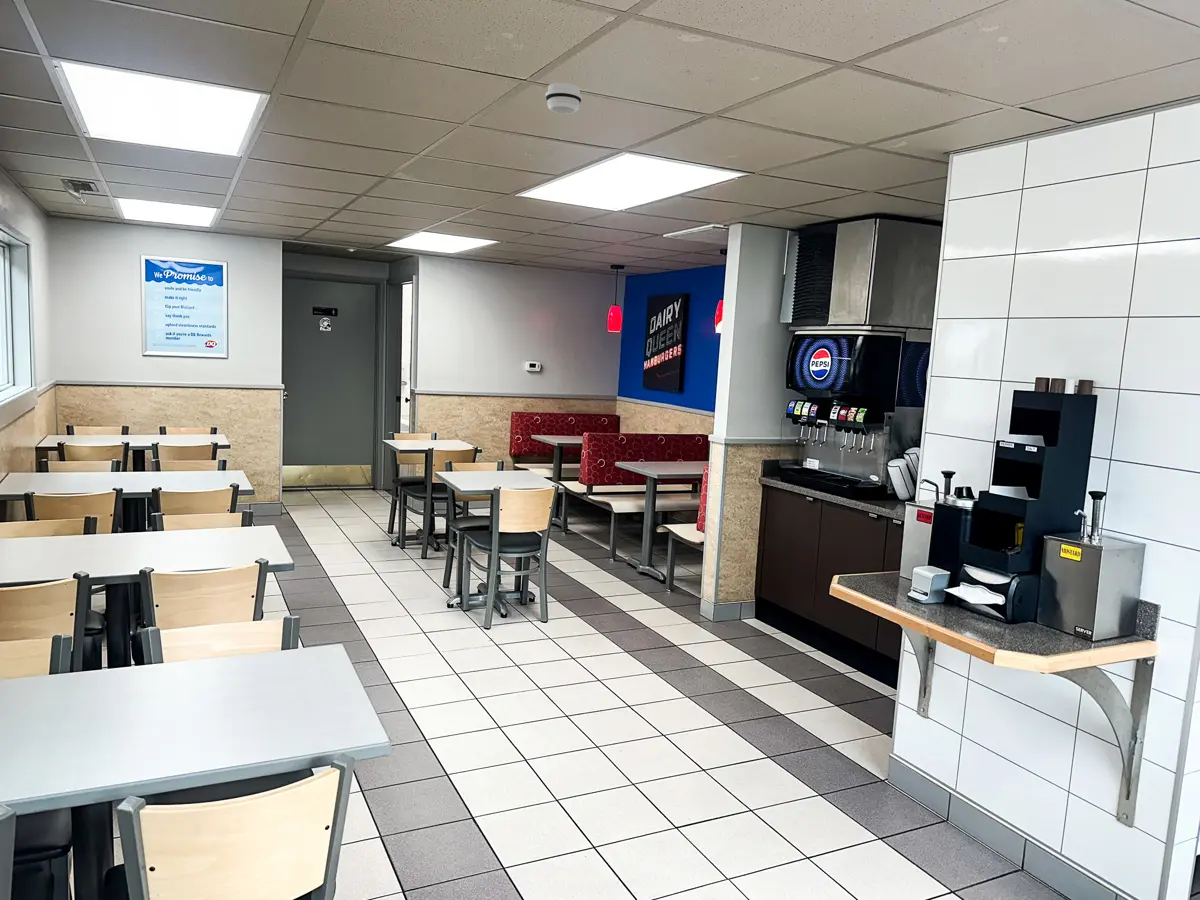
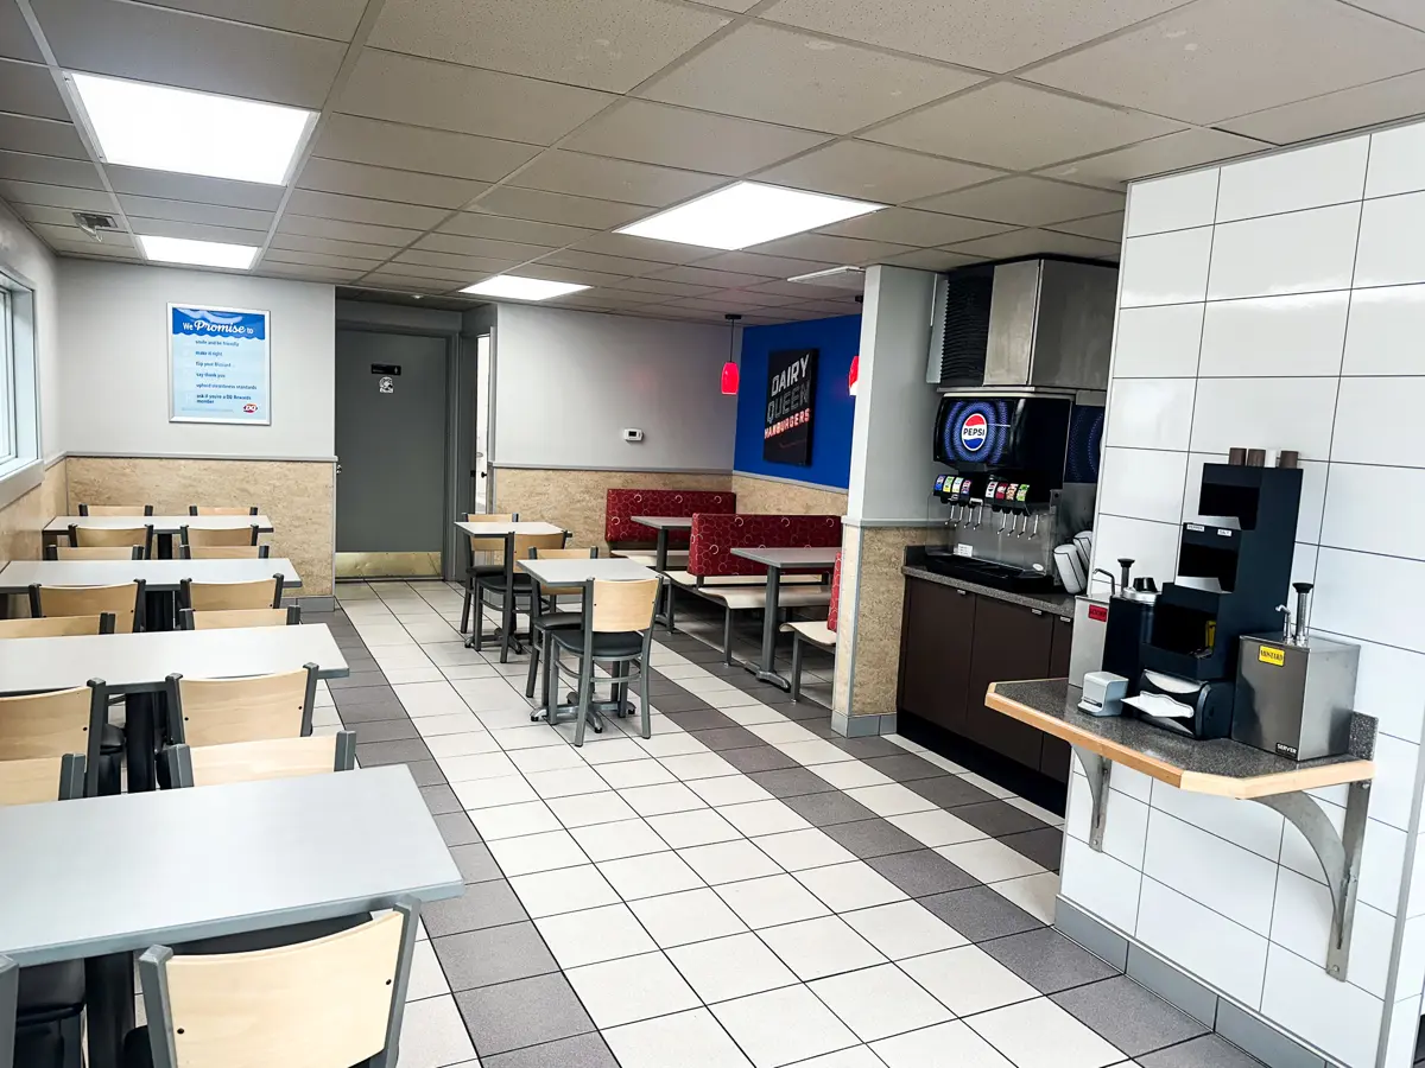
- smoke detector [545,82,583,115]
